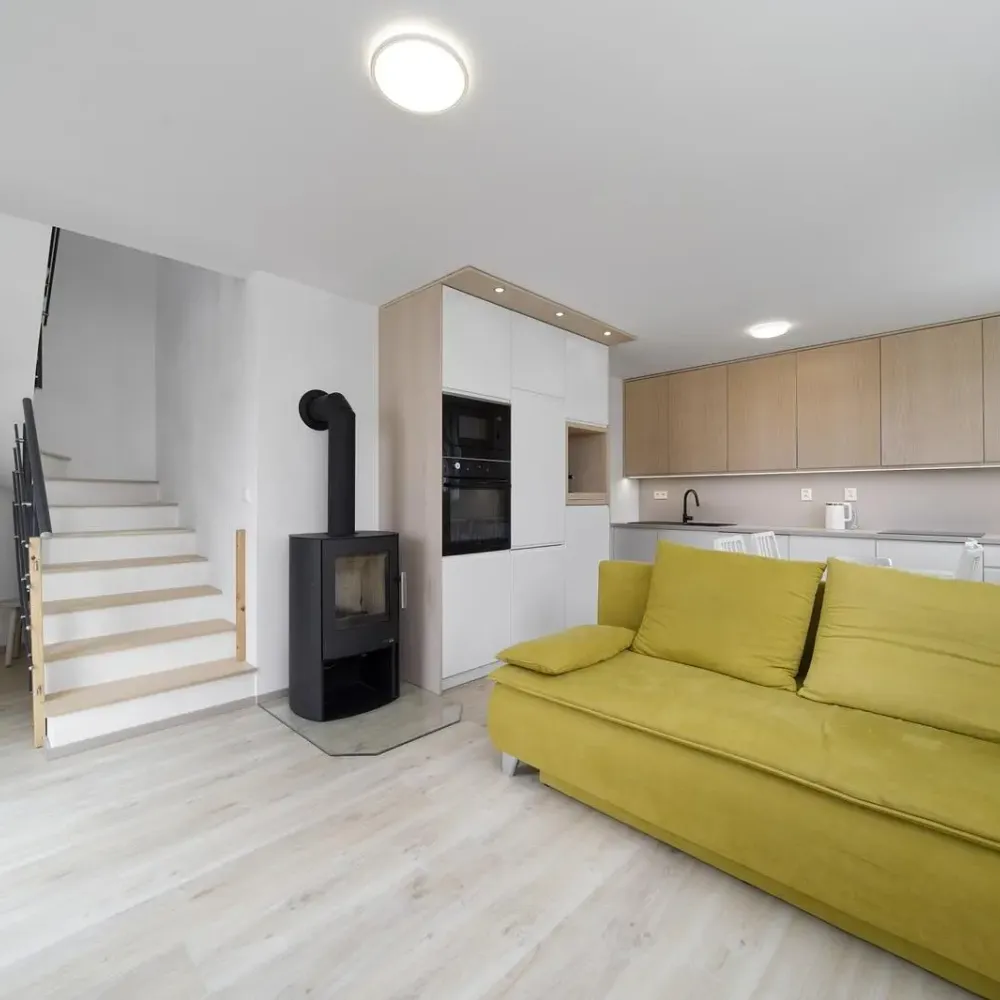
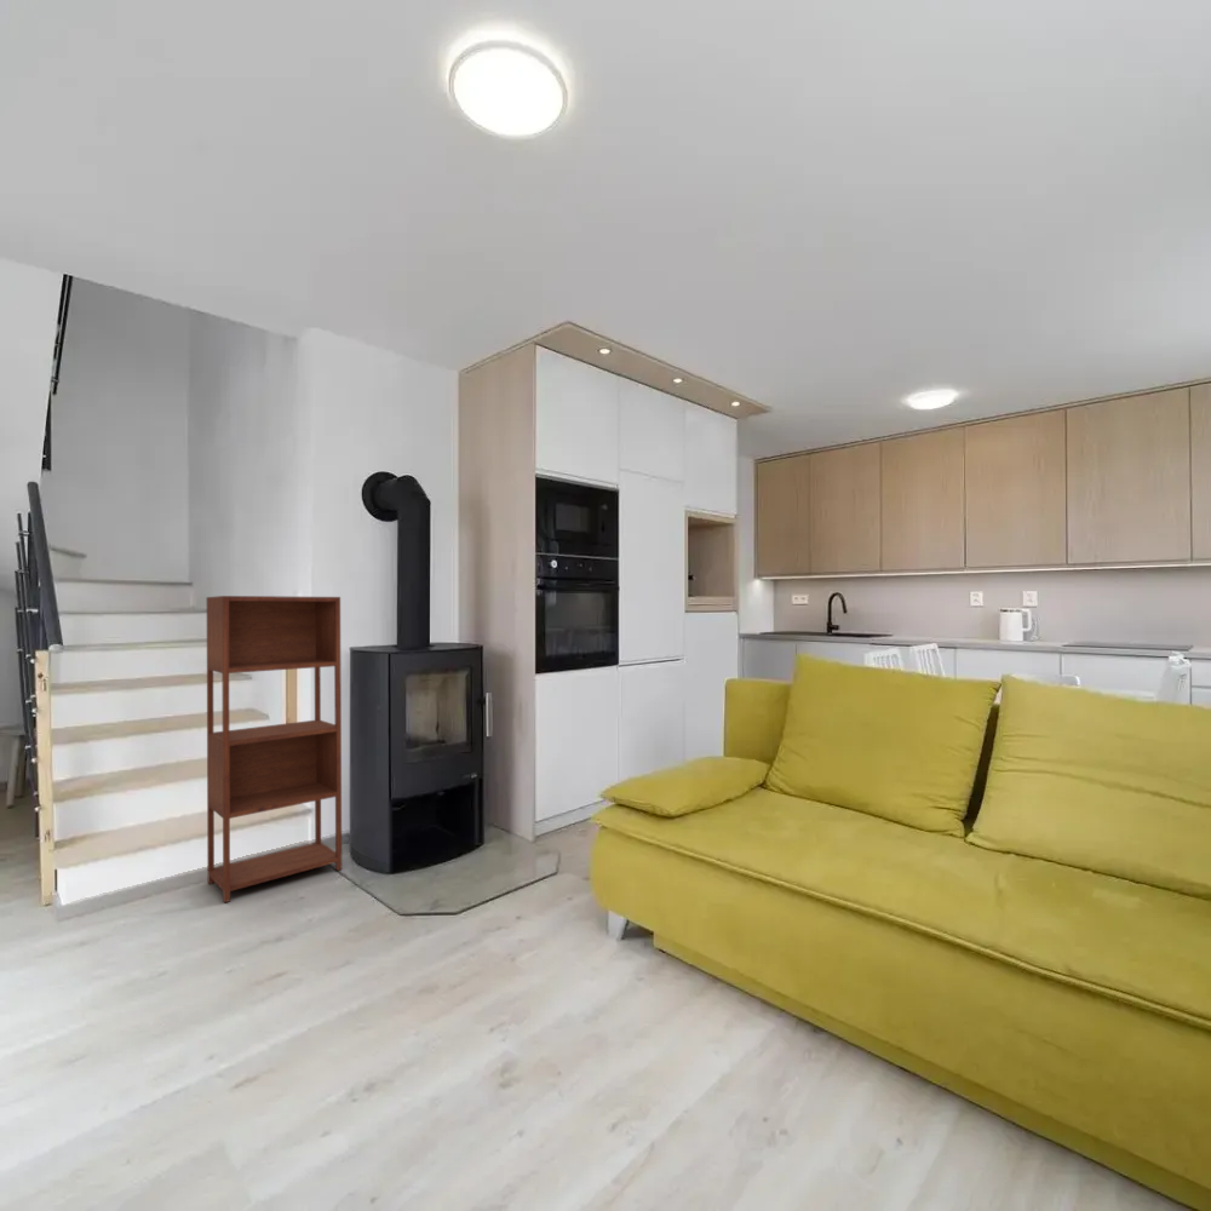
+ shelving unit [206,595,343,903]
